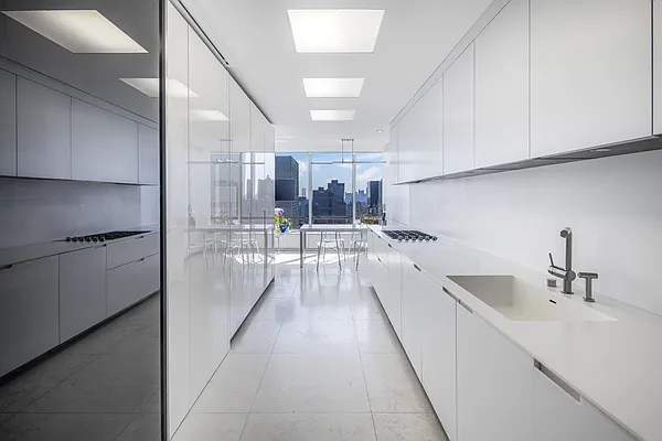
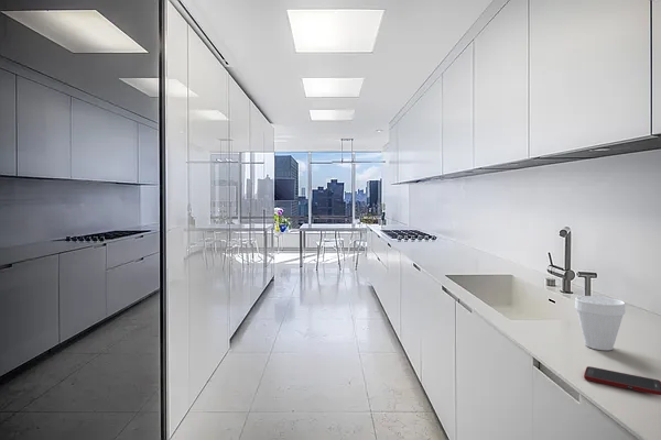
+ cell phone [583,365,661,396]
+ cup [574,295,627,351]
